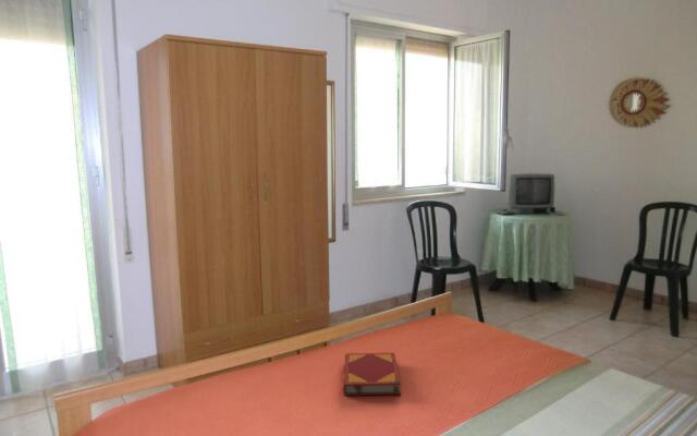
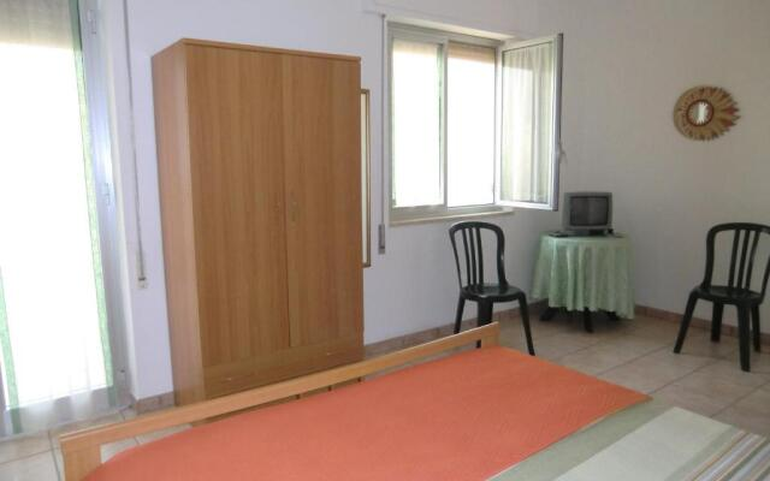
- hardback book [342,352,402,397]
